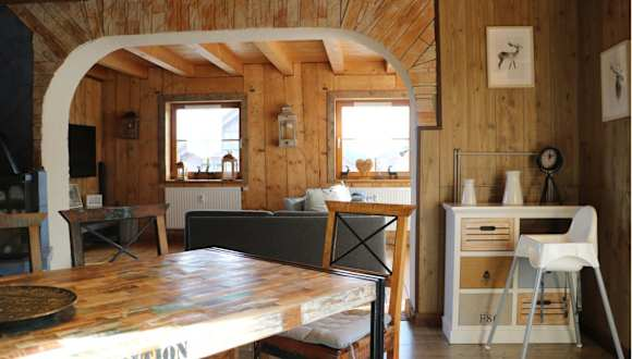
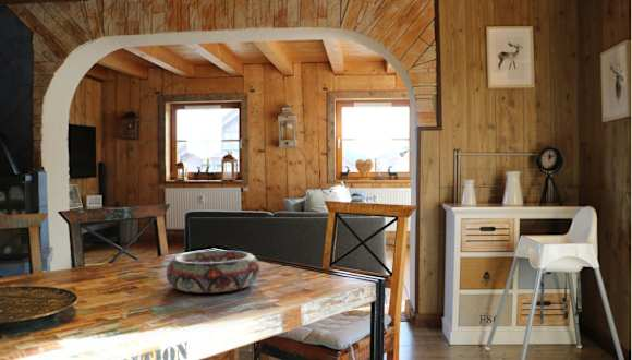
+ decorative bowl [166,250,260,295]
